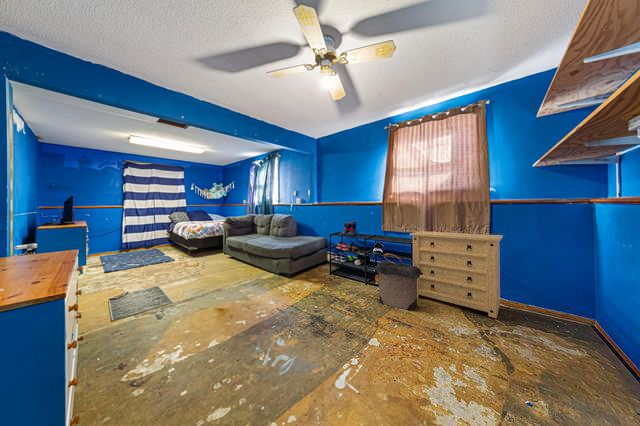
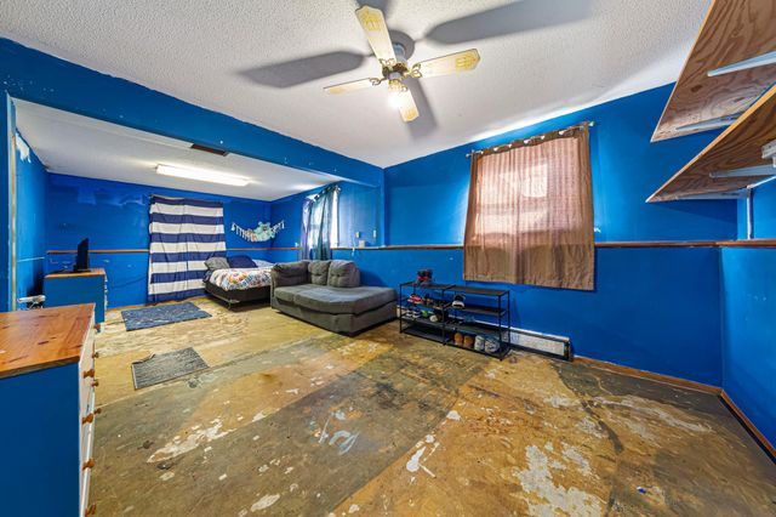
- dresser [409,230,504,319]
- laundry hamper [373,253,423,312]
